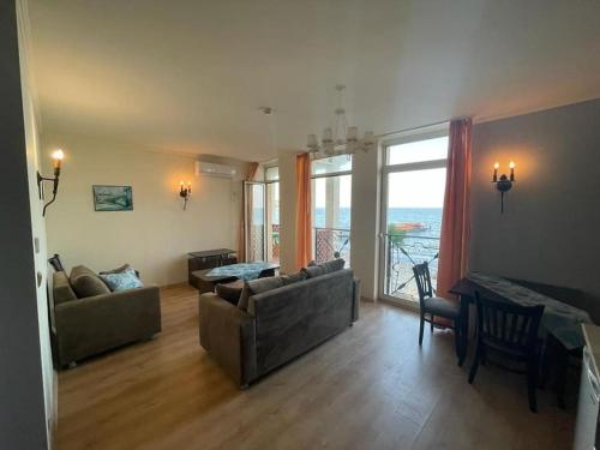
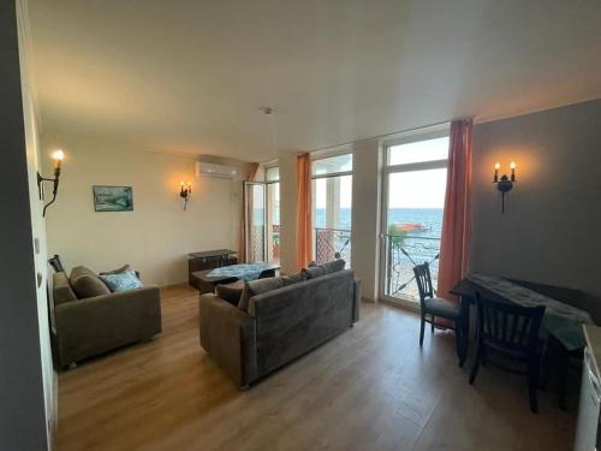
- chandelier [305,83,376,163]
